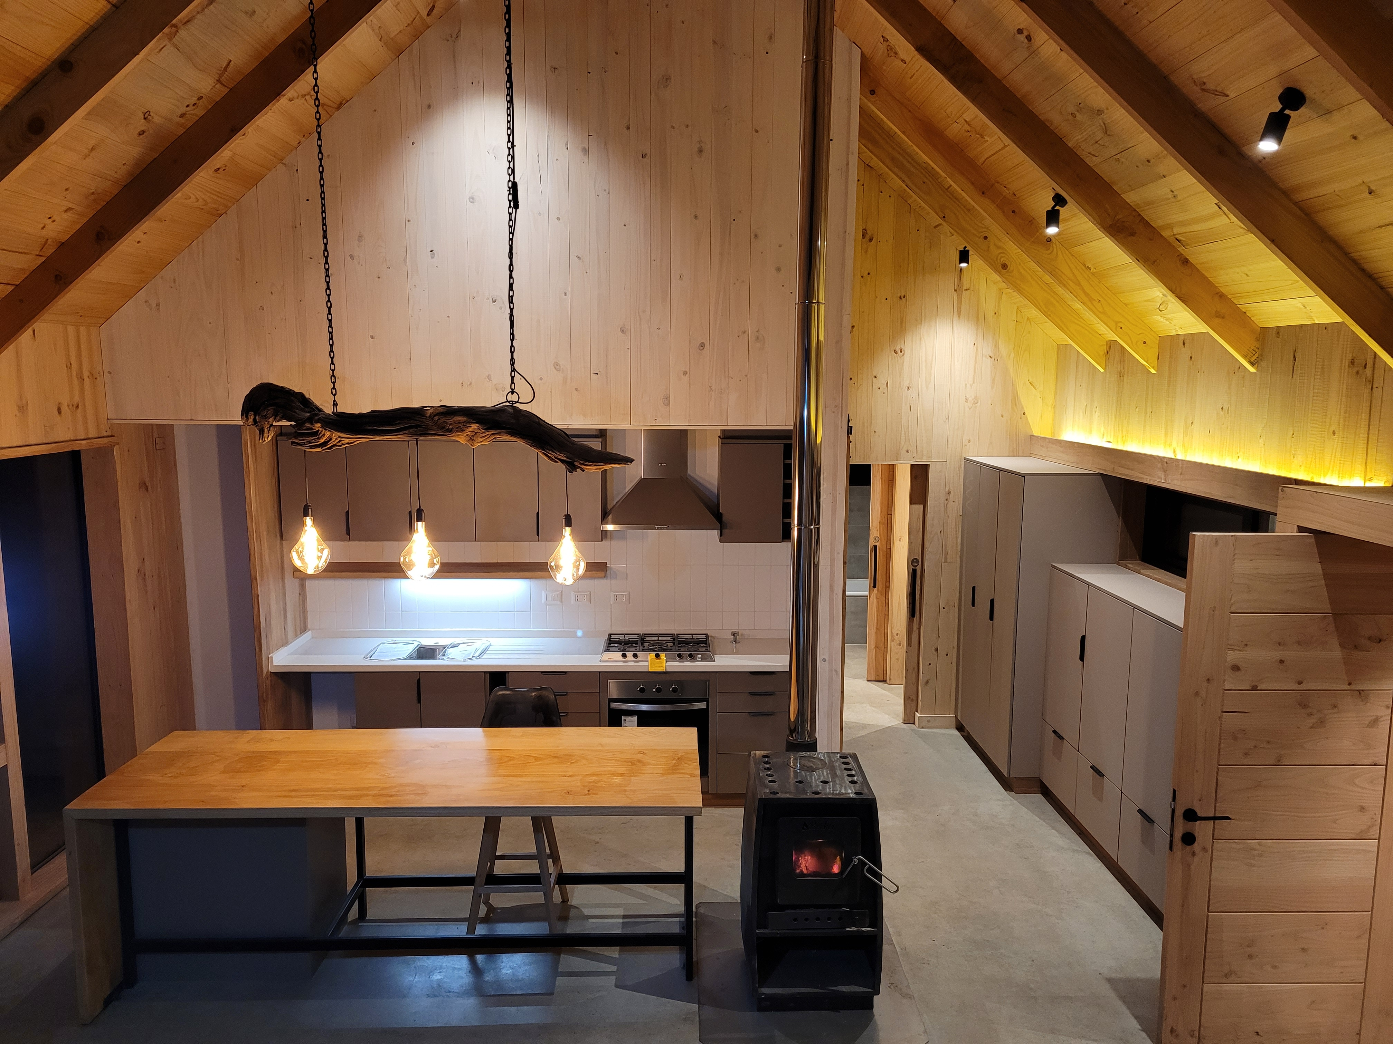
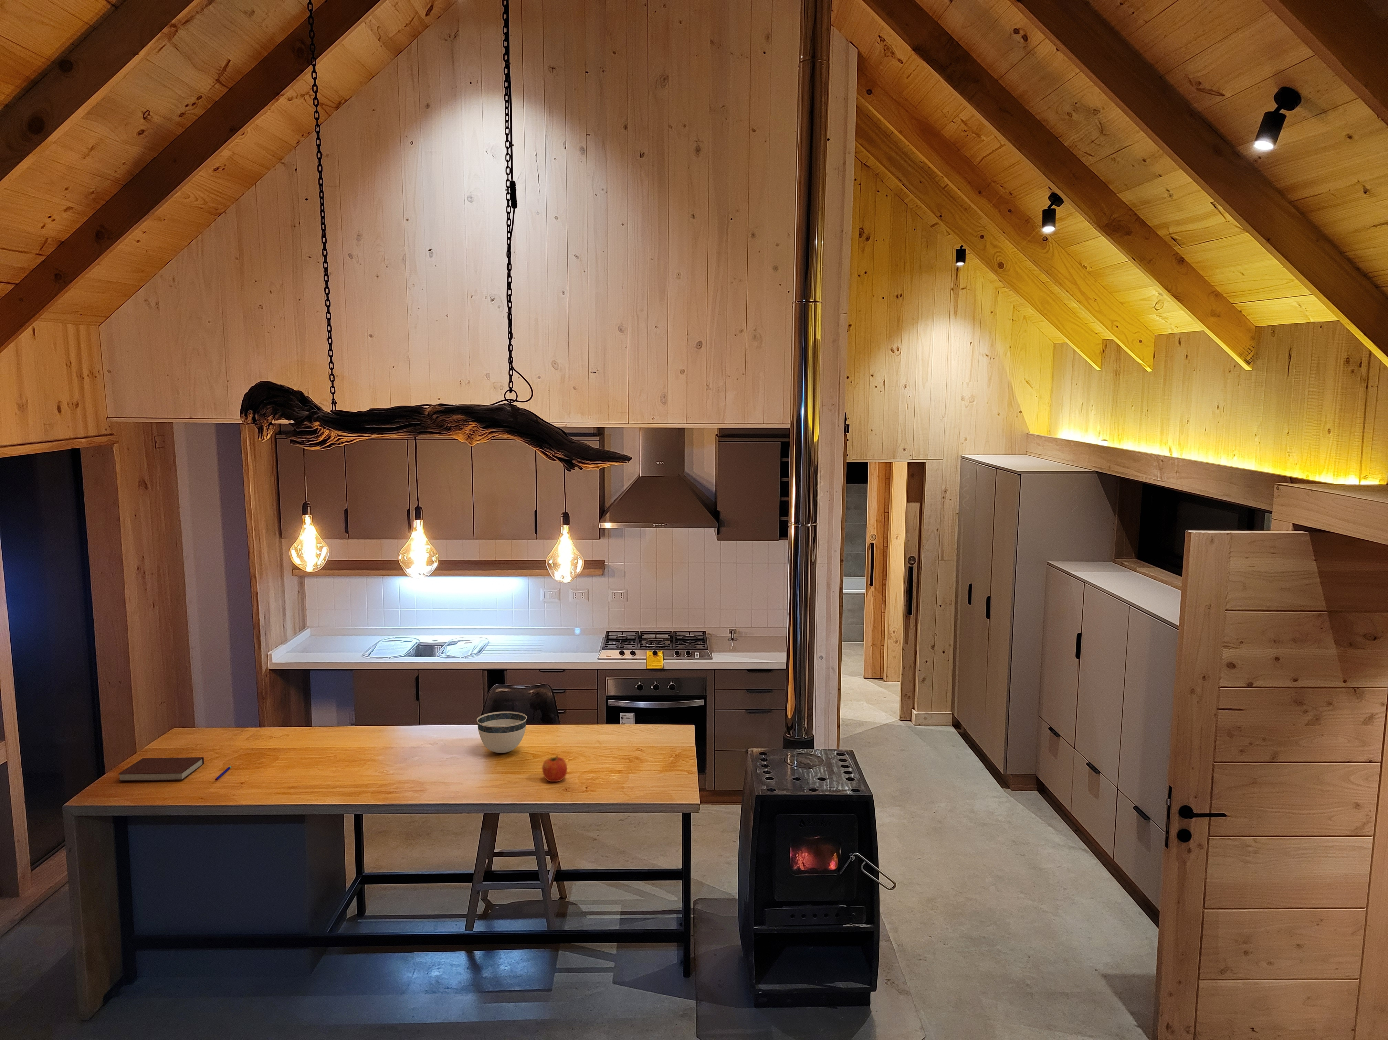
+ bowl [477,711,528,754]
+ pen [215,766,232,781]
+ fruit [542,755,567,782]
+ notebook [117,757,204,782]
